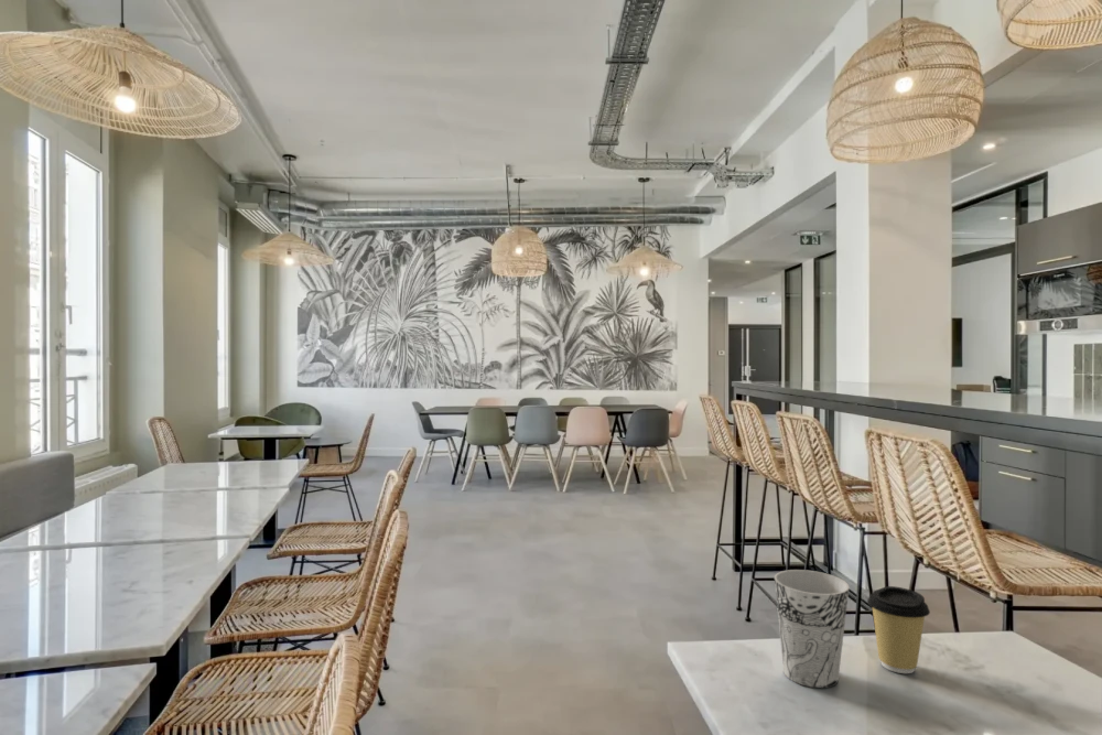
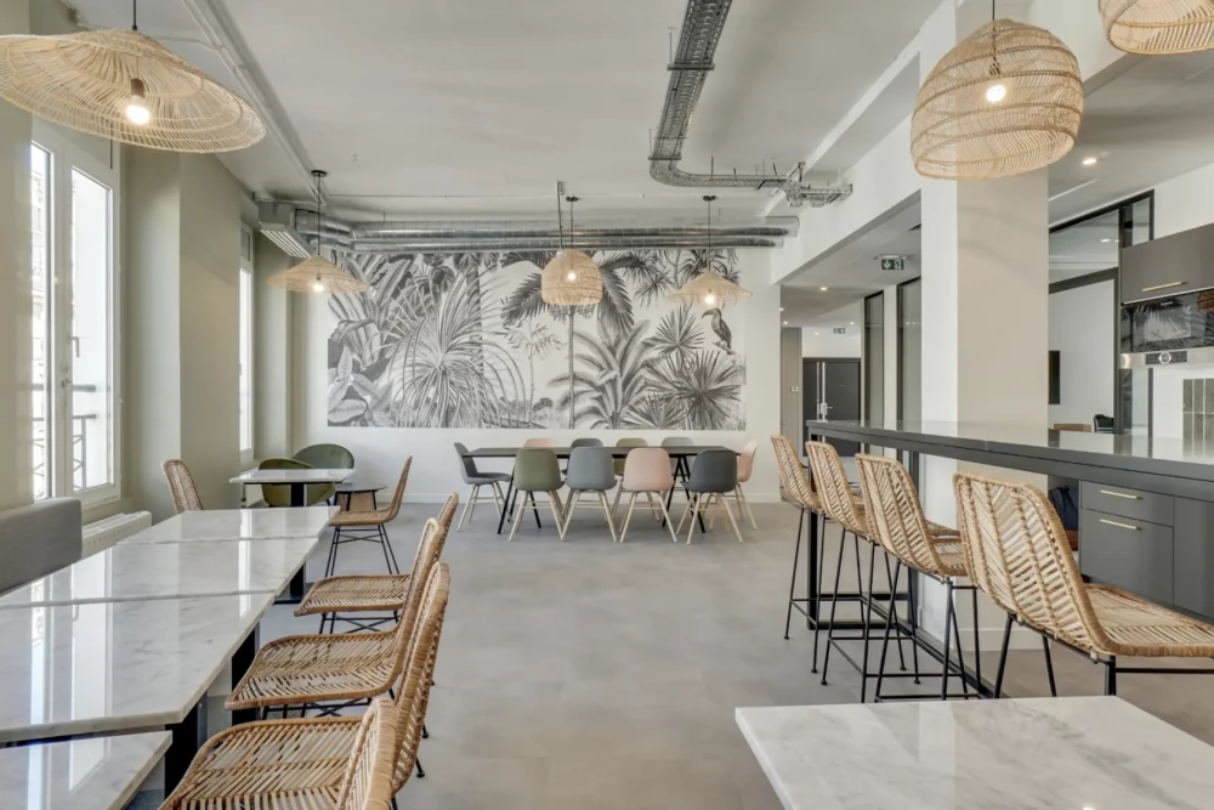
- cup [774,569,851,690]
- coffee cup [866,585,931,674]
